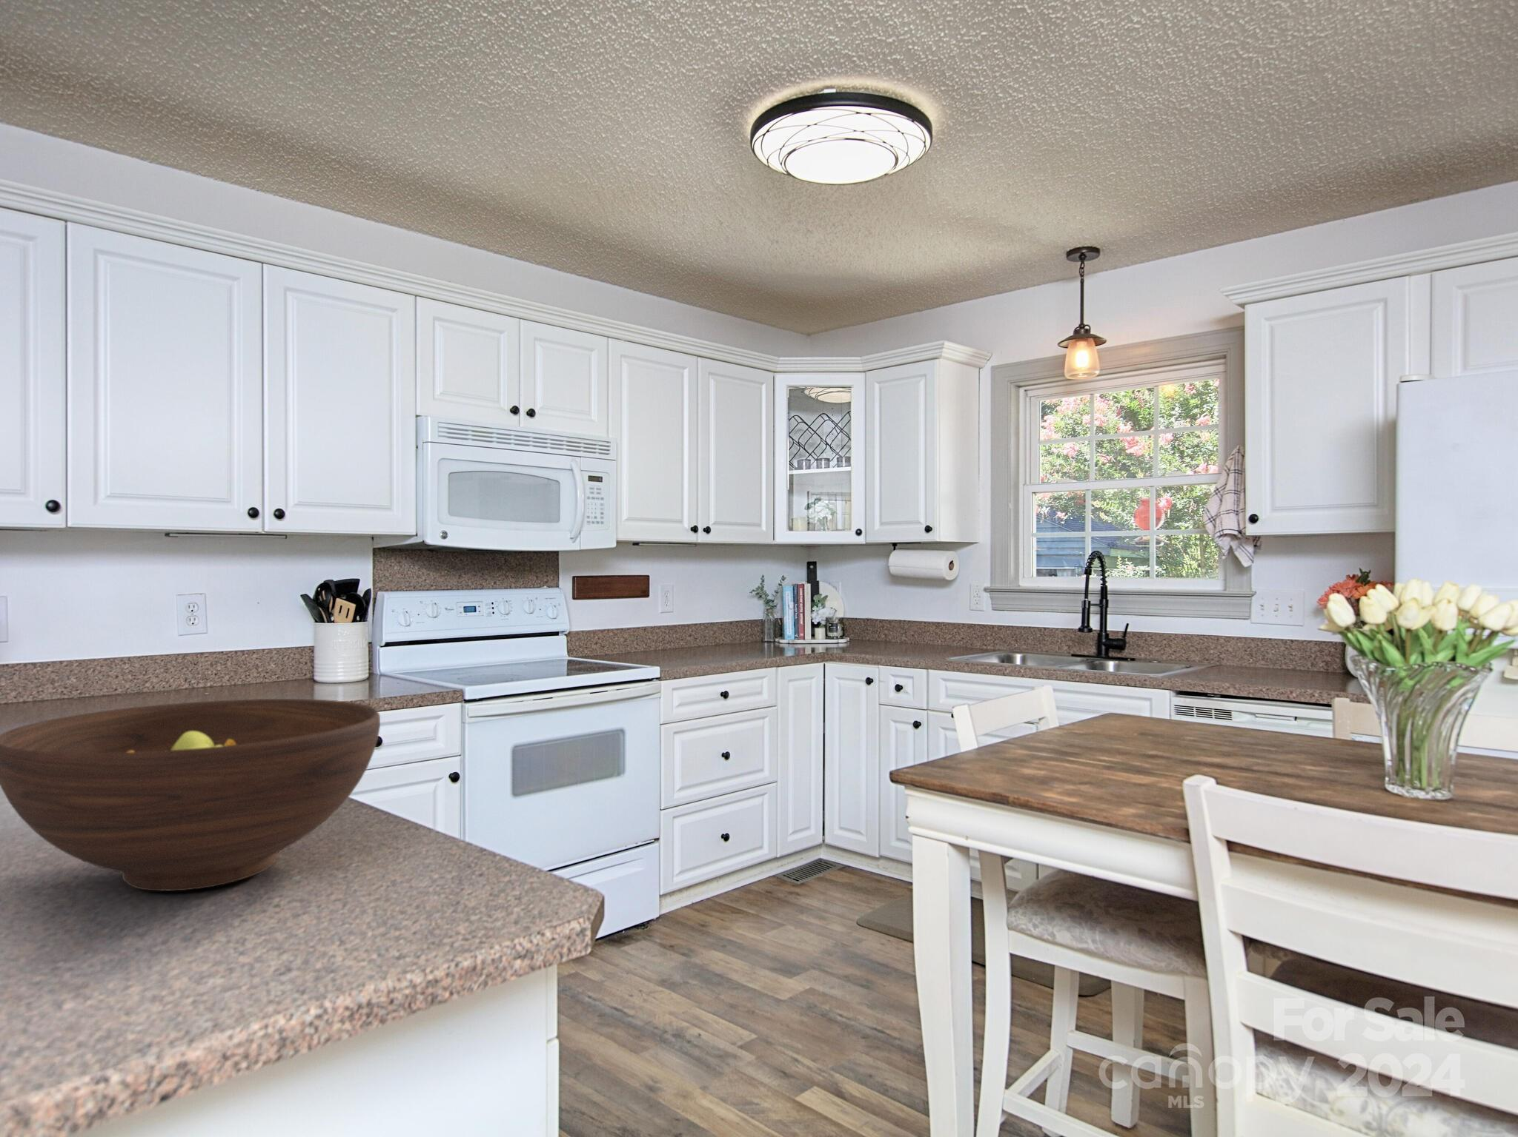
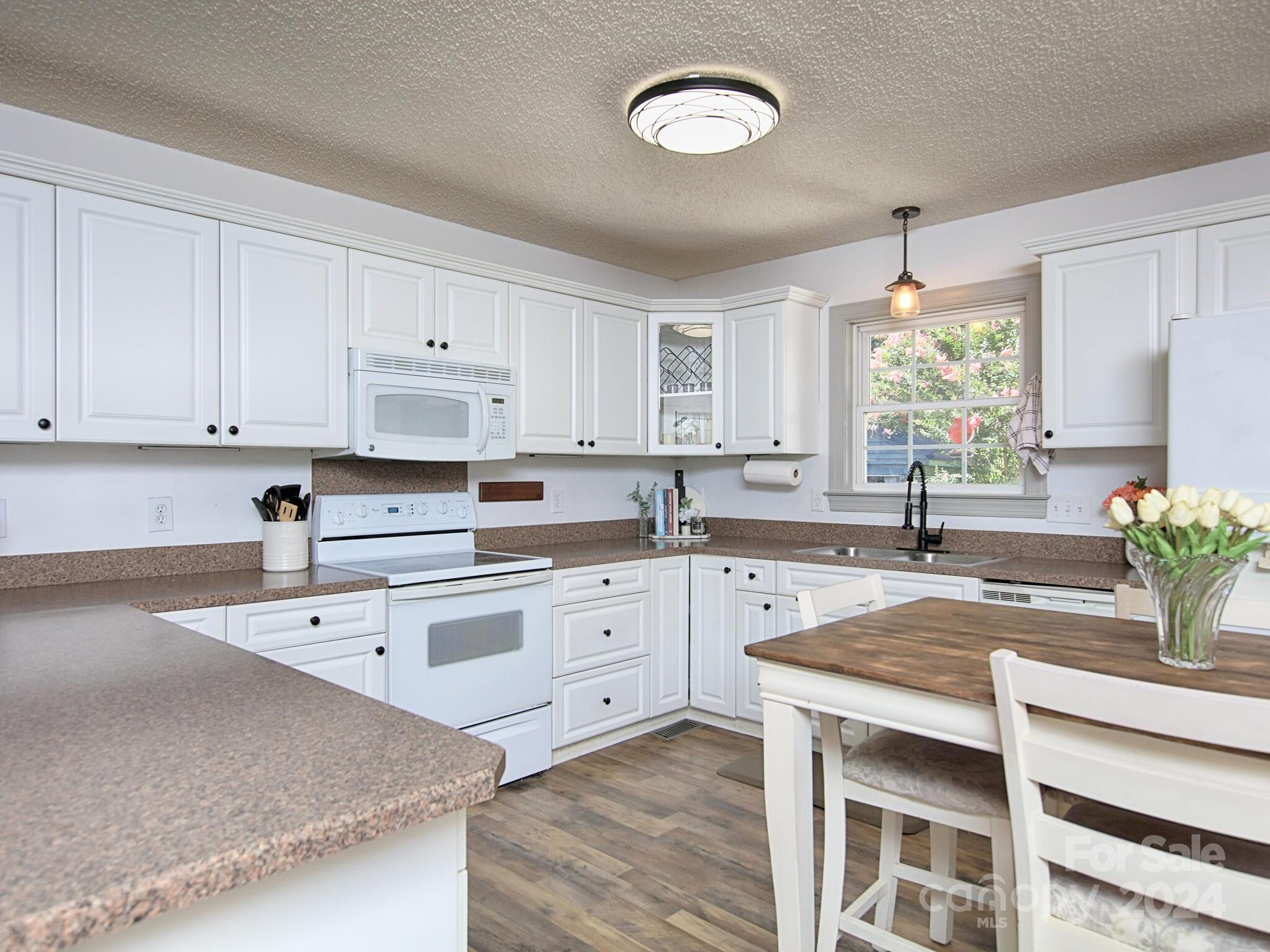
- fruit bowl [0,697,381,892]
